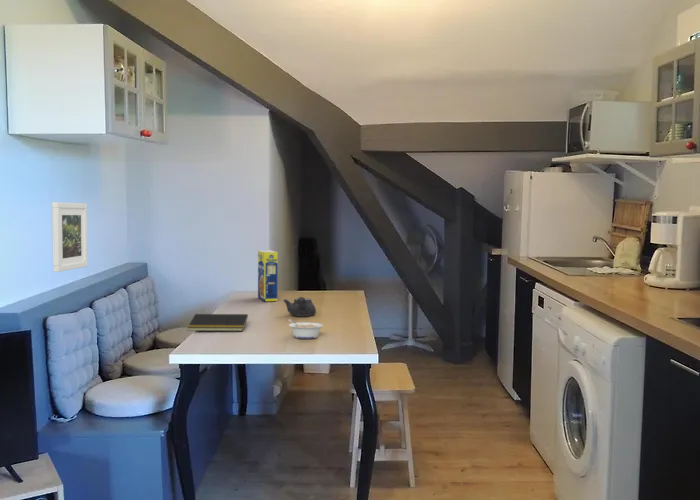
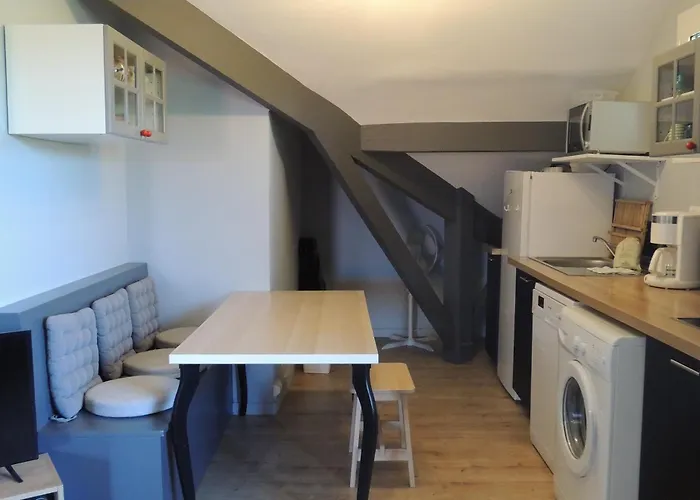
- notepad [186,313,249,332]
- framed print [51,201,88,273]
- teapot [283,296,317,317]
- legume [287,319,324,340]
- legume [257,249,279,302]
